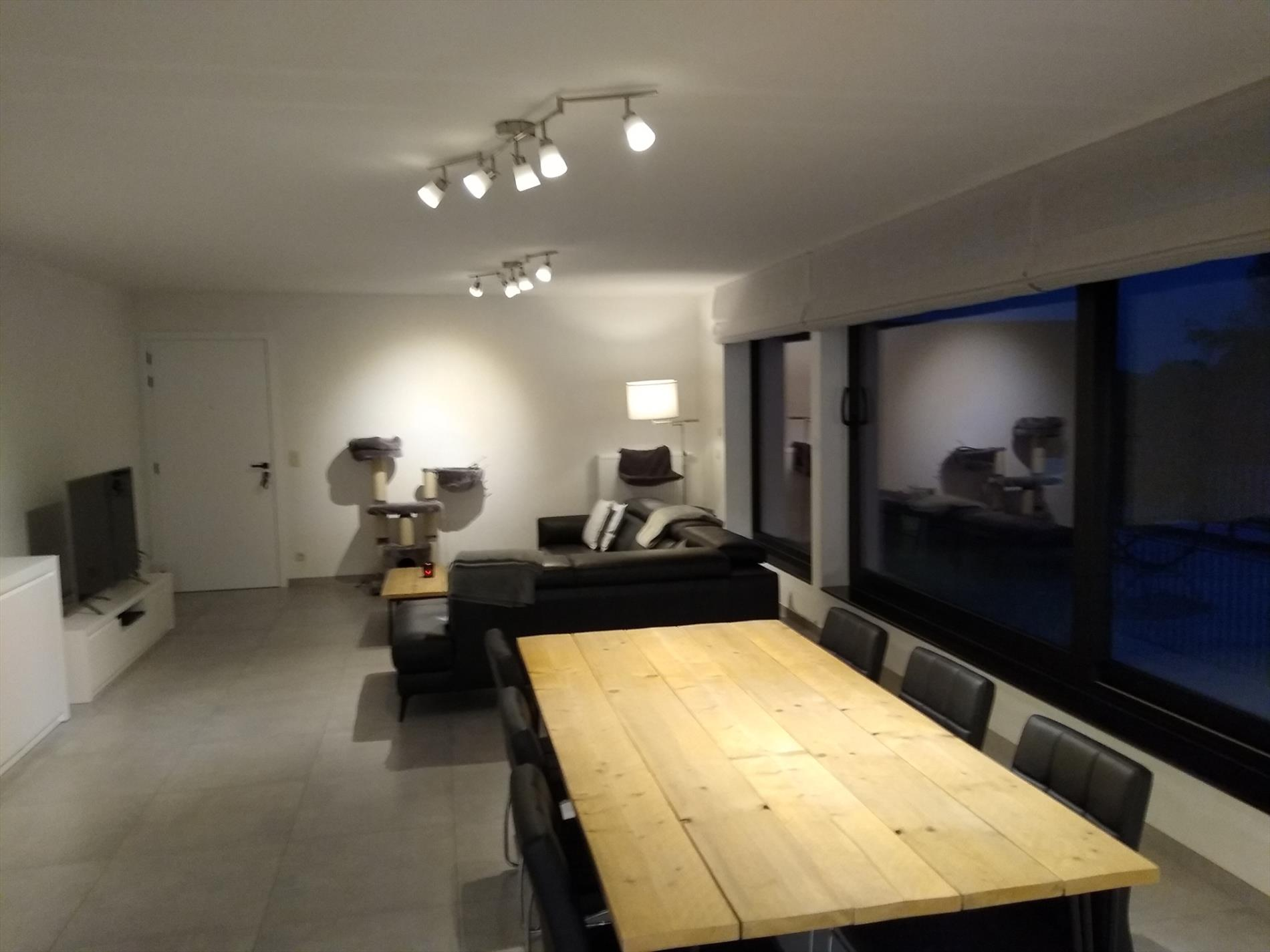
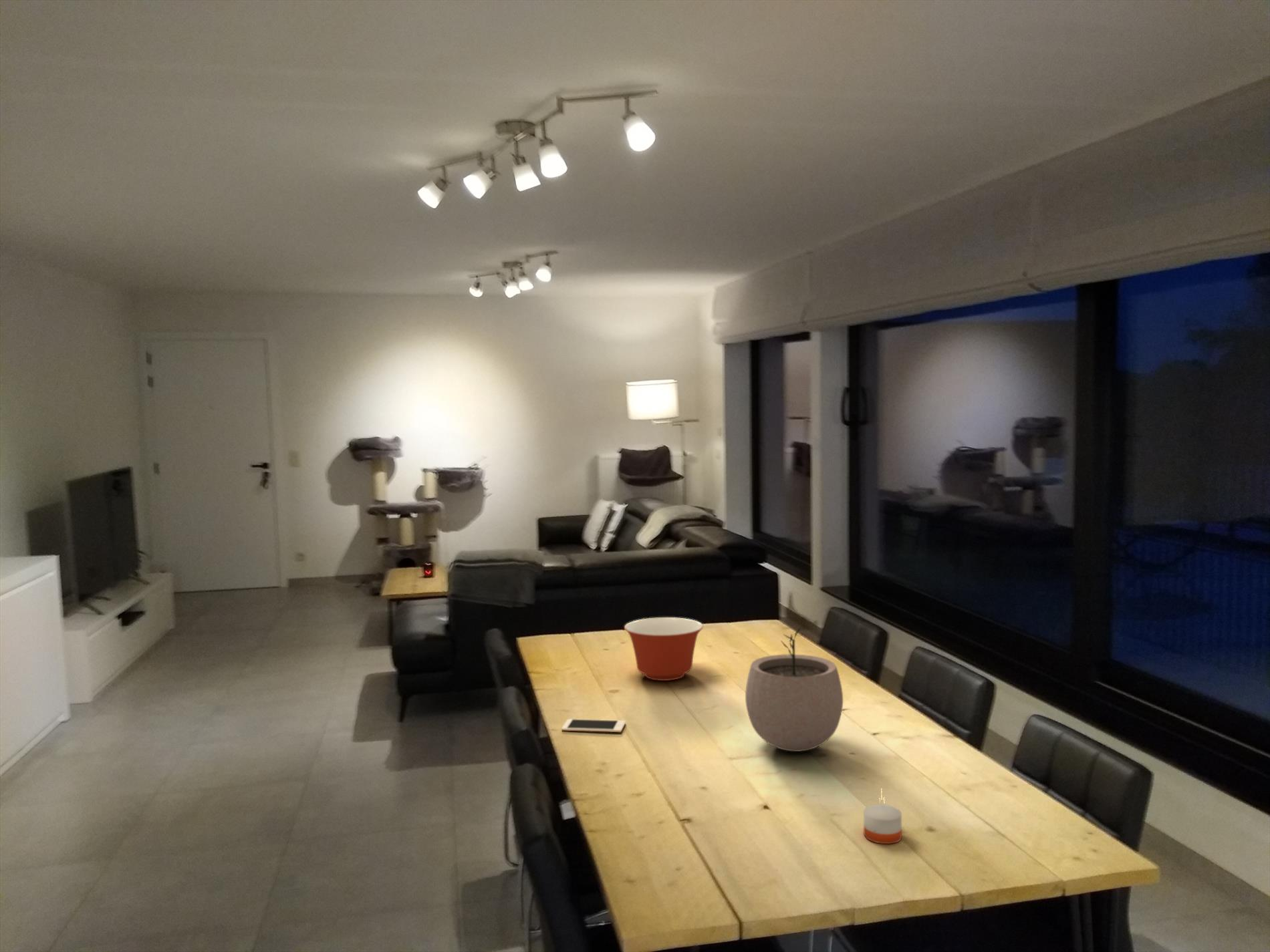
+ cell phone [561,718,626,733]
+ candle [863,785,902,844]
+ mixing bowl [624,617,704,681]
+ plant pot [745,627,844,752]
